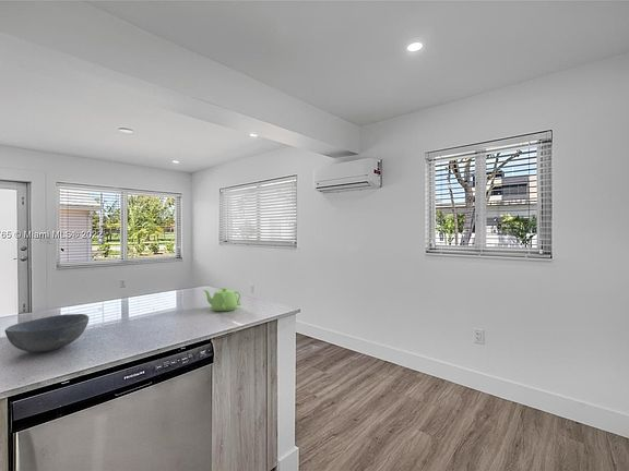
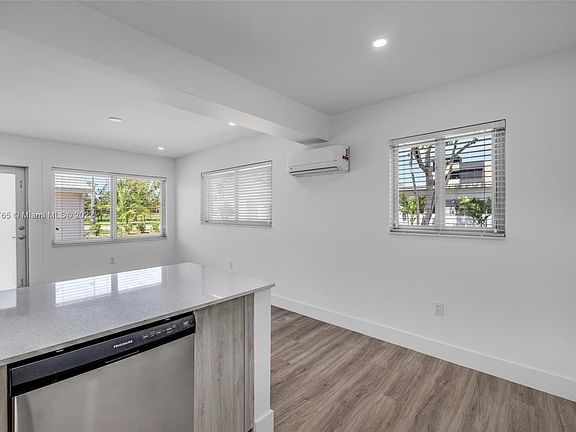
- teapot [203,287,242,312]
- bowl [3,313,91,353]
